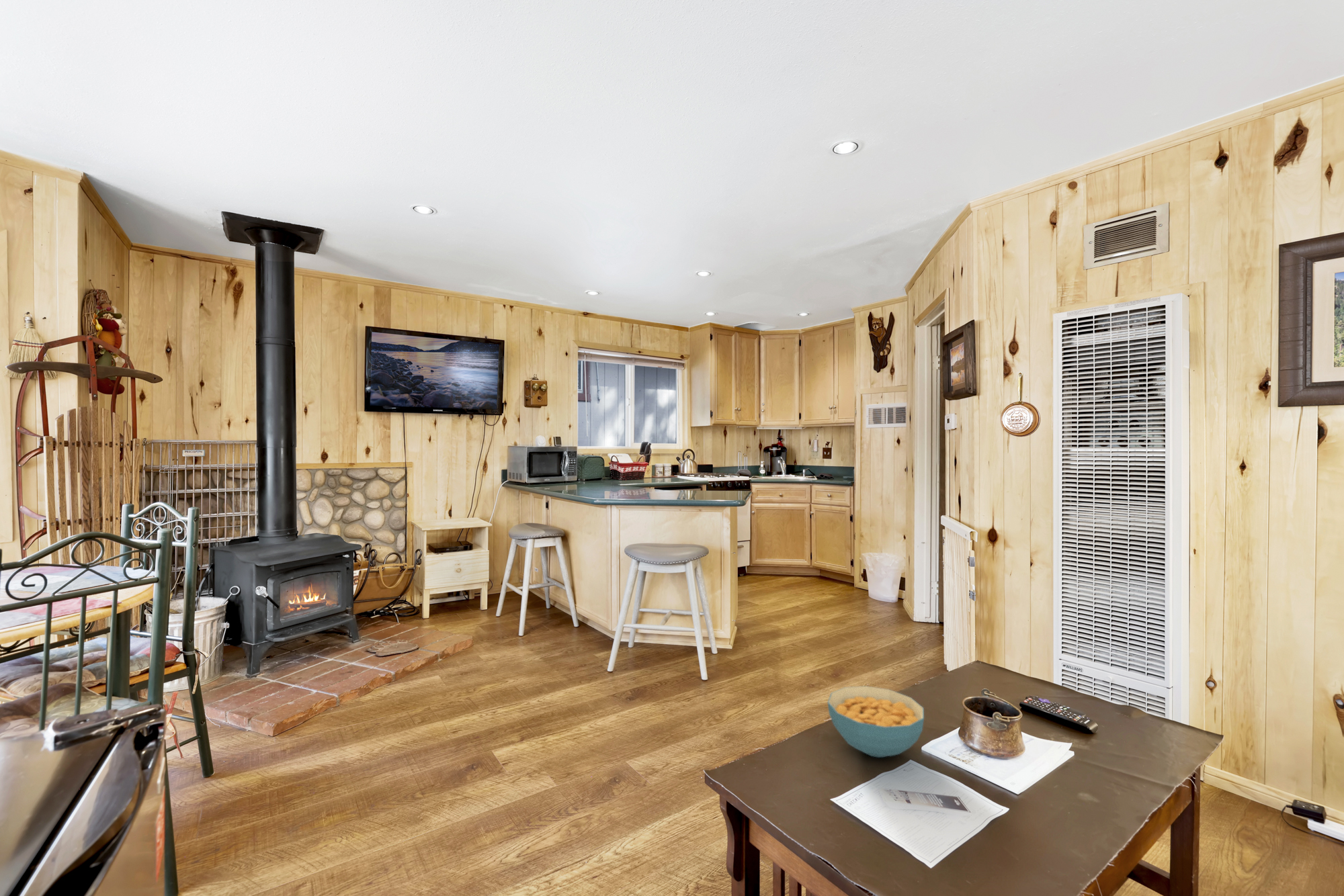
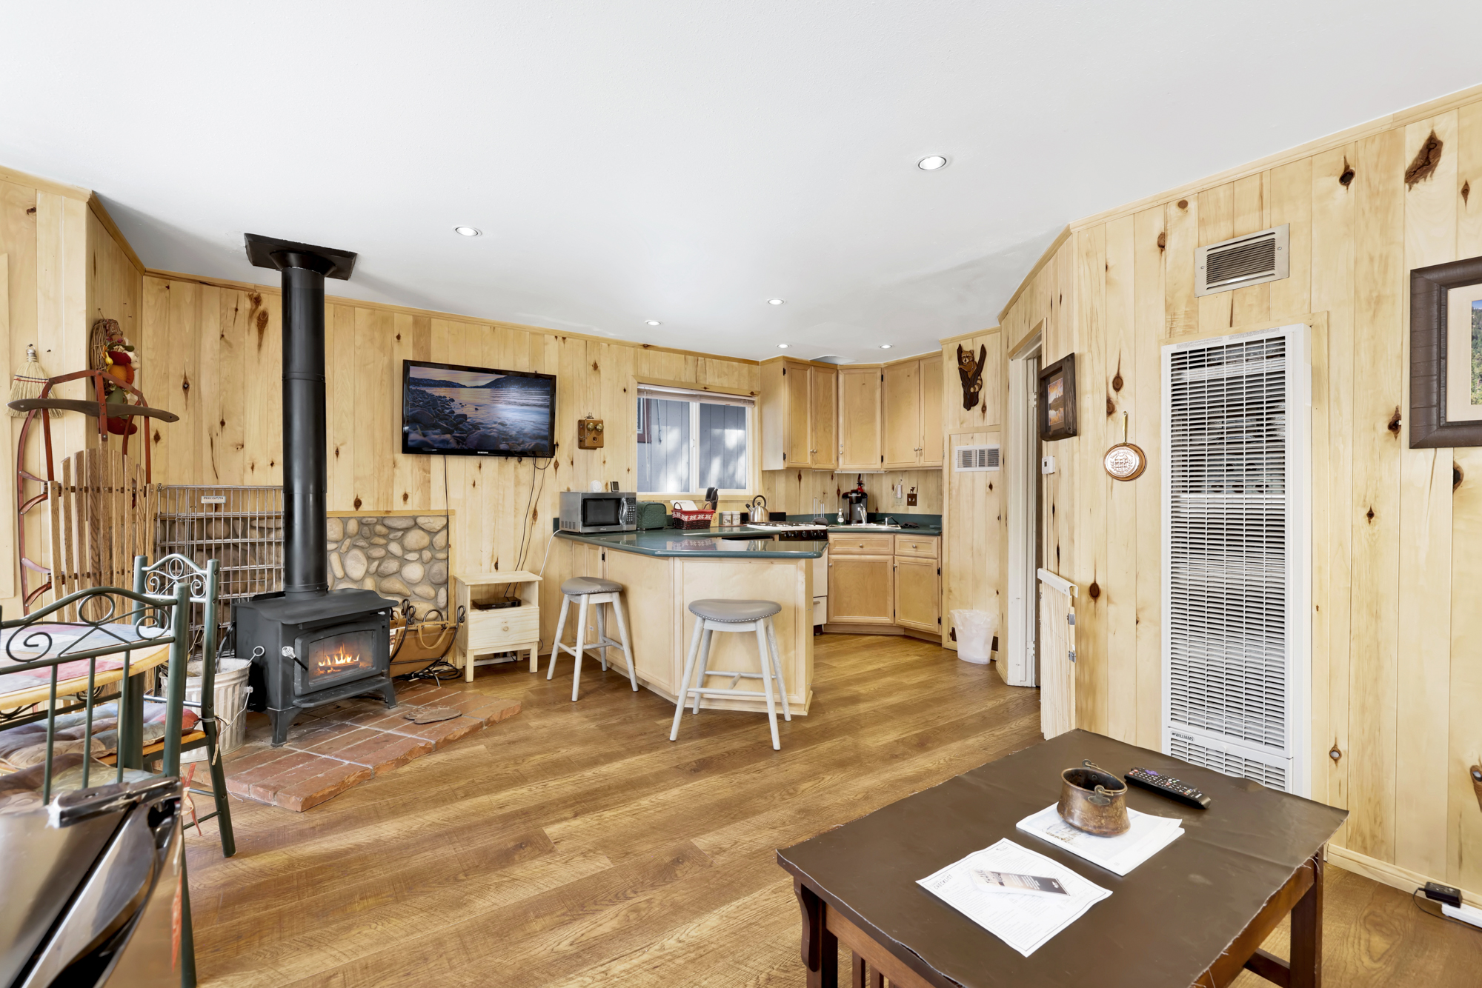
- cereal bowl [827,685,925,758]
